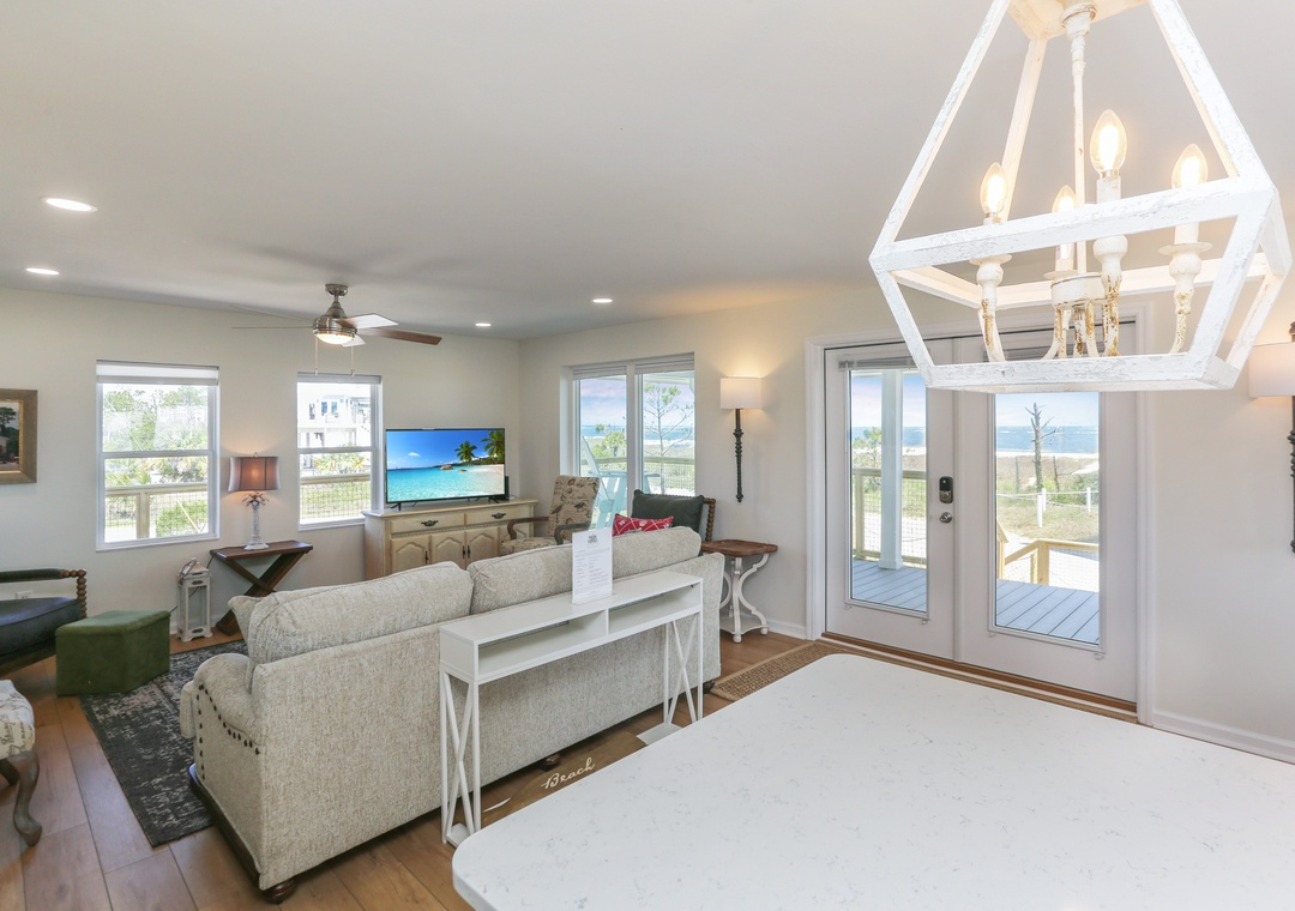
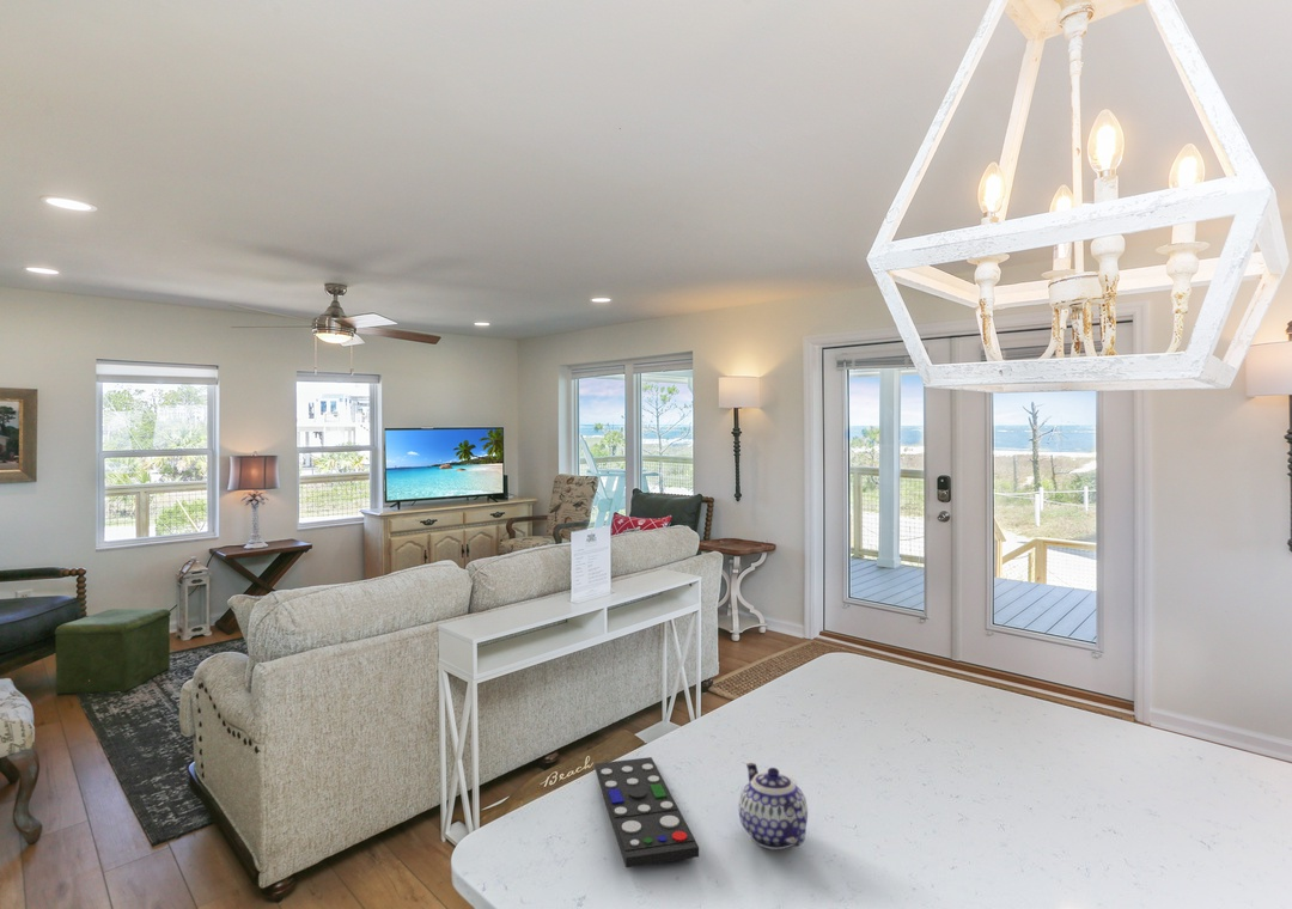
+ remote control [593,756,700,868]
+ teapot [738,761,809,850]
